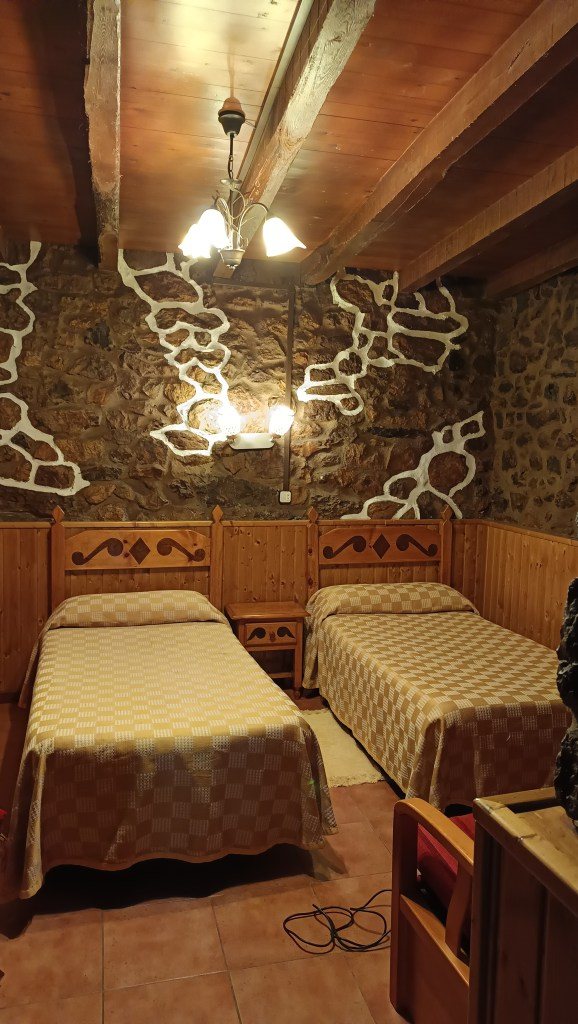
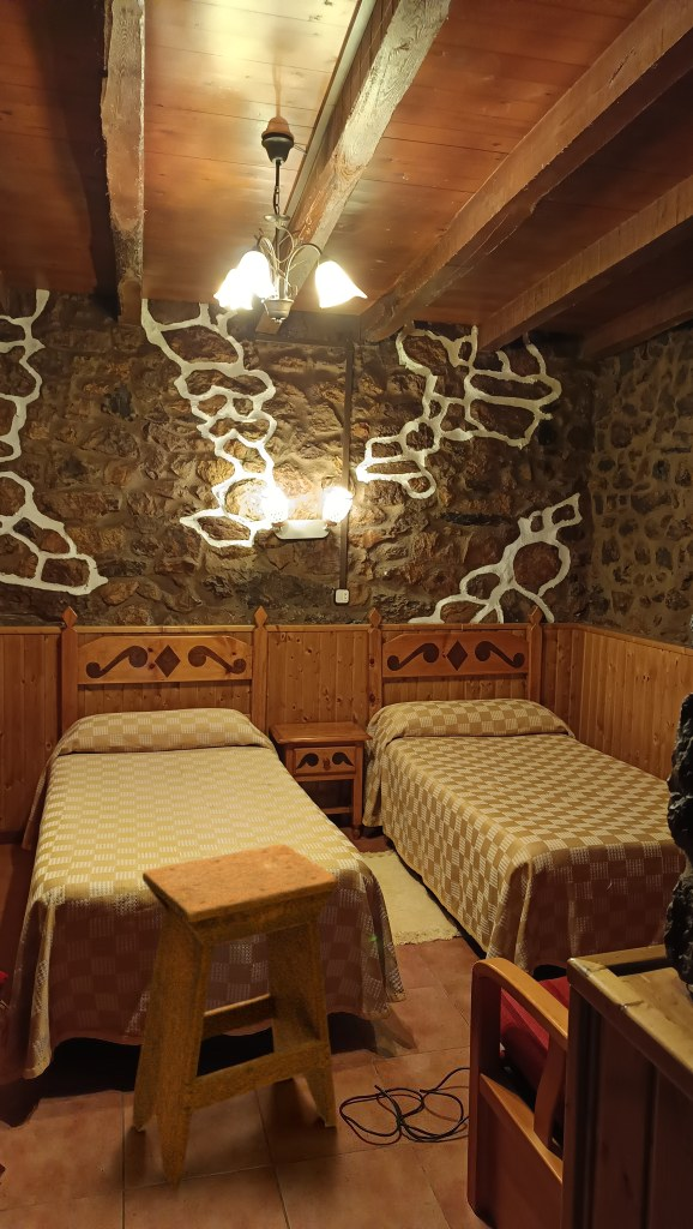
+ stool [131,844,341,1191]
